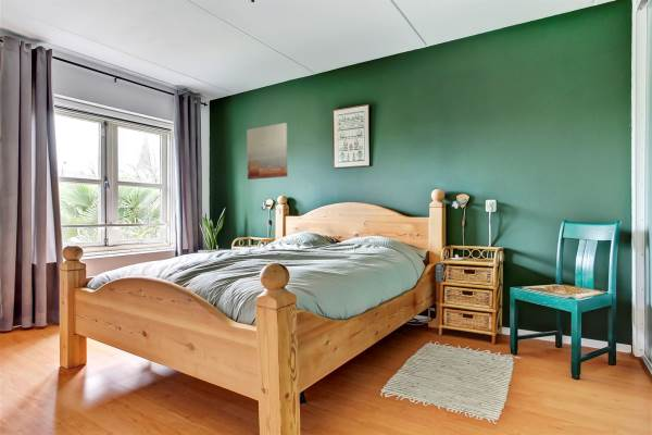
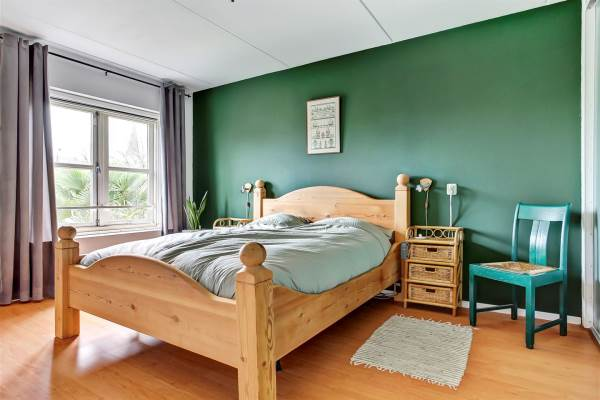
- wall art [246,122,288,181]
